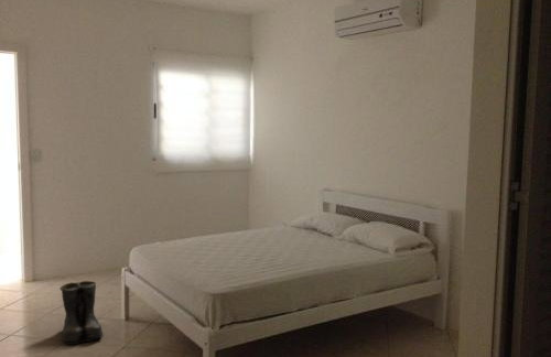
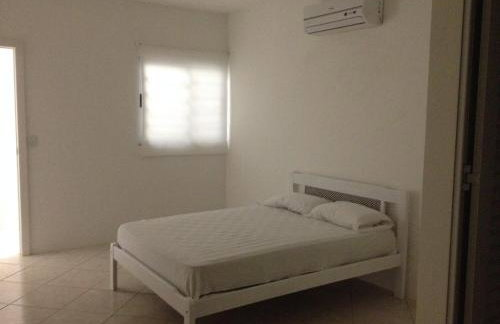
- boots [60,280,105,346]
